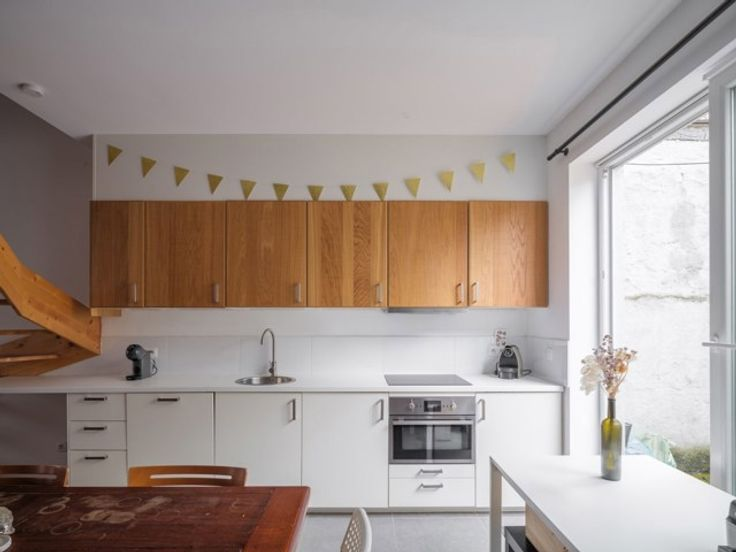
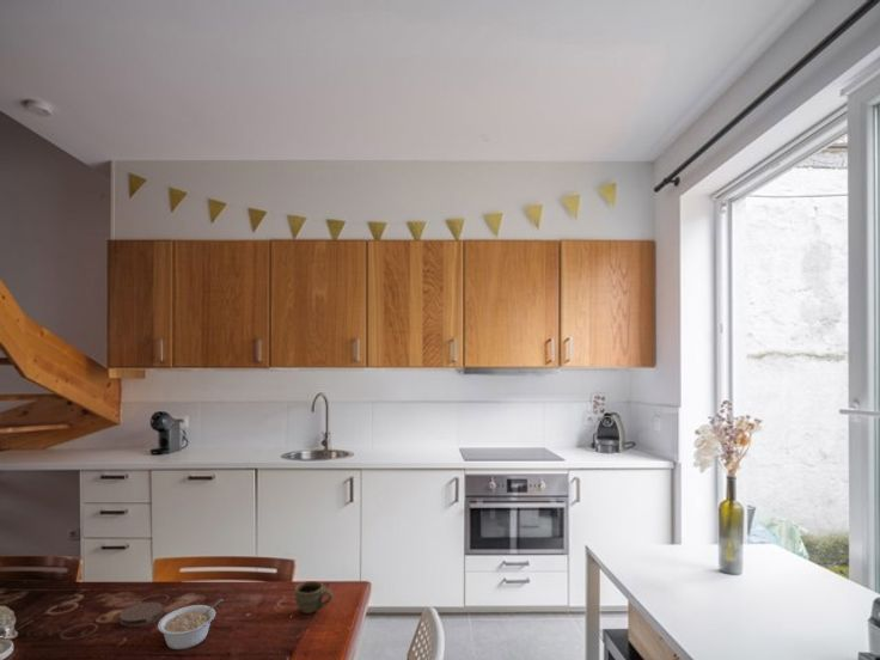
+ coaster [118,601,164,628]
+ cup [294,580,335,615]
+ legume [157,598,224,650]
